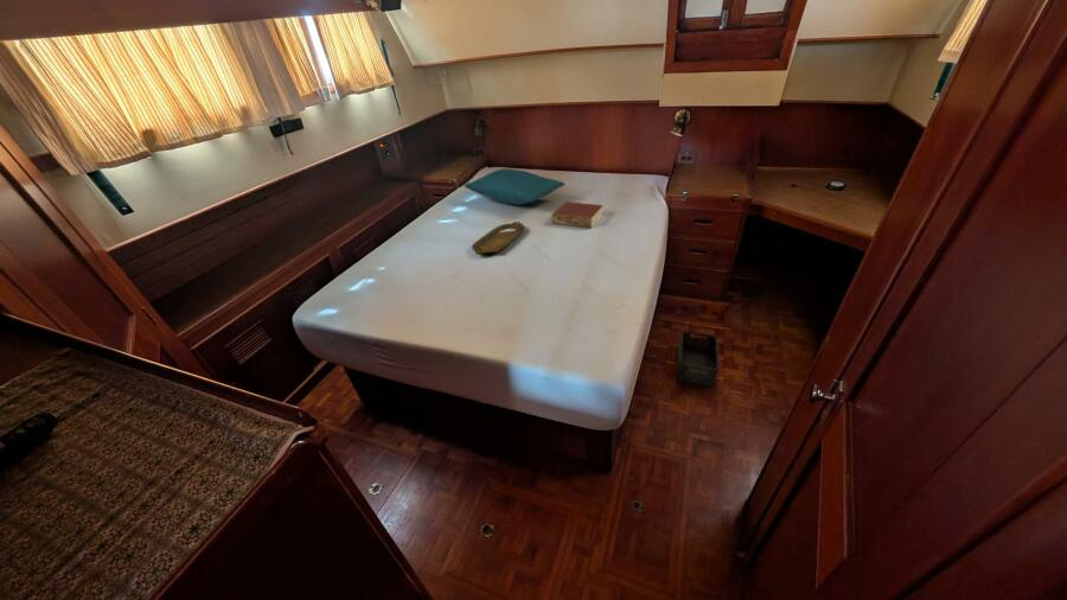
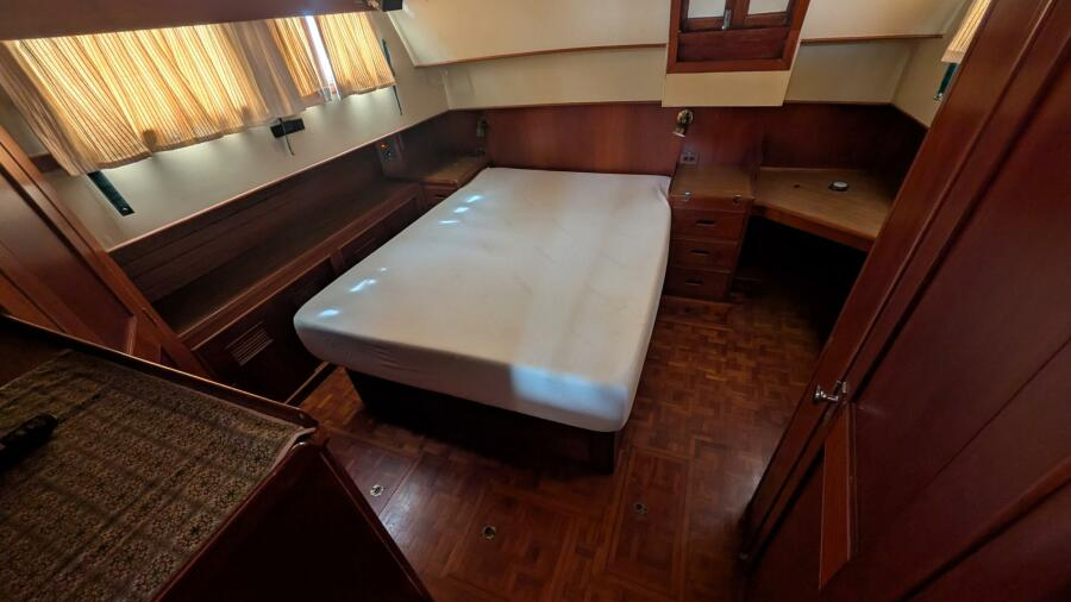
- storage bin [676,330,721,388]
- serving tray [471,221,525,256]
- book [550,200,605,229]
- pillow [464,168,566,206]
